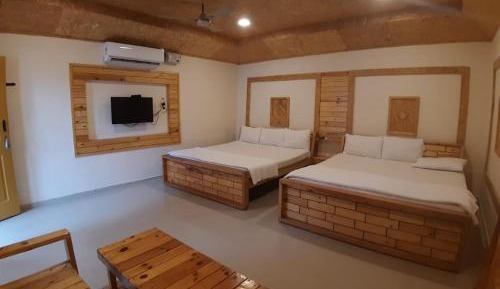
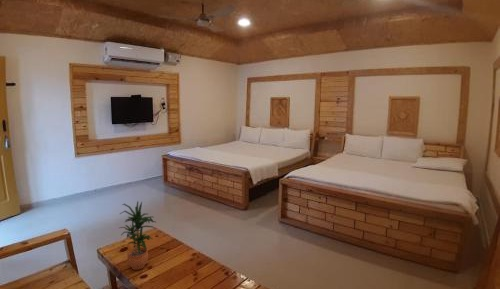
+ potted plant [119,200,156,271]
